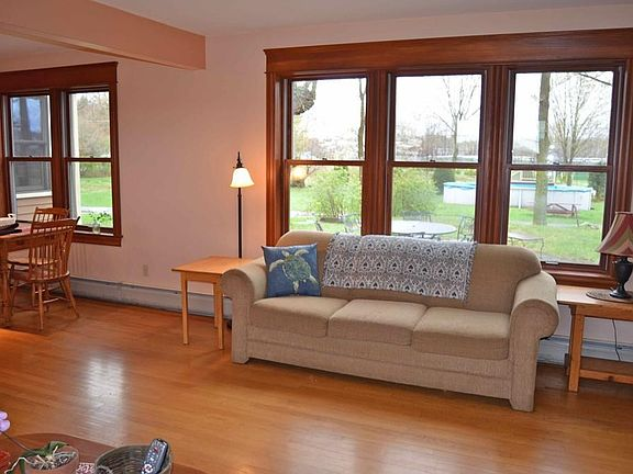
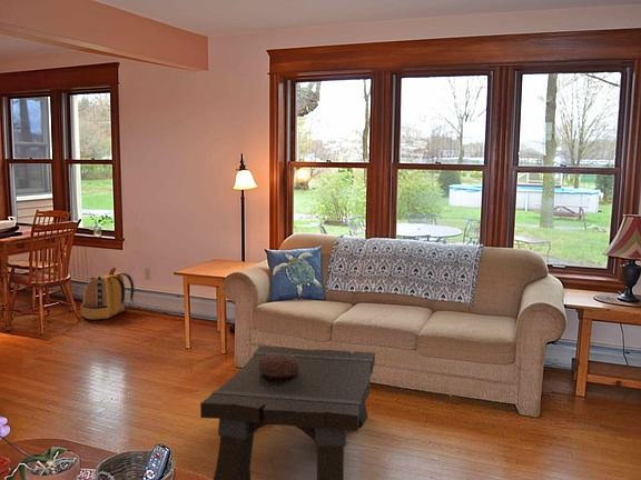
+ coffee table [199,344,376,480]
+ backpack [80,267,135,320]
+ decorative bowl [258,353,299,379]
